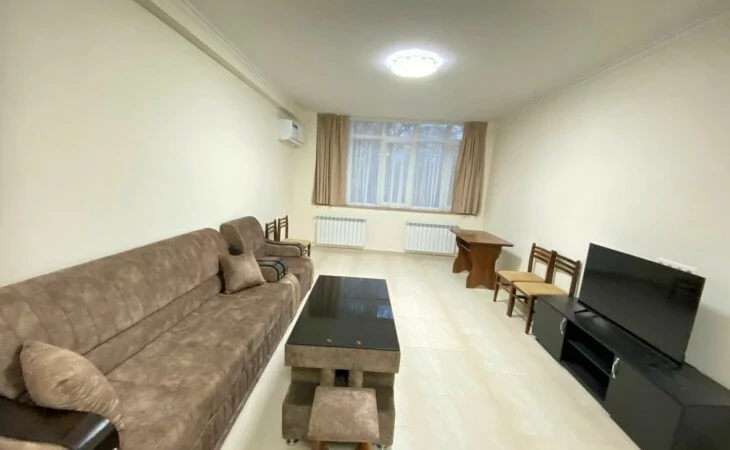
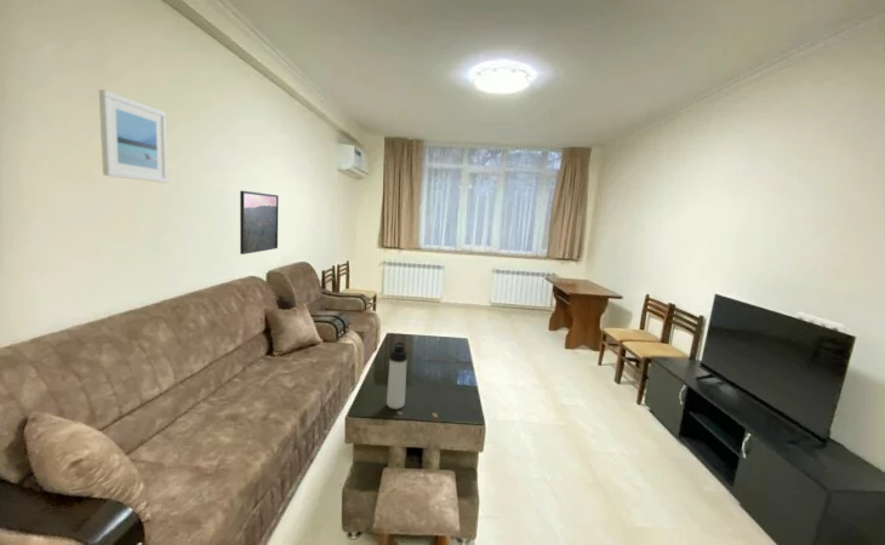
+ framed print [98,88,169,184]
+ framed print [239,190,279,256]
+ thermos bottle [386,342,407,411]
